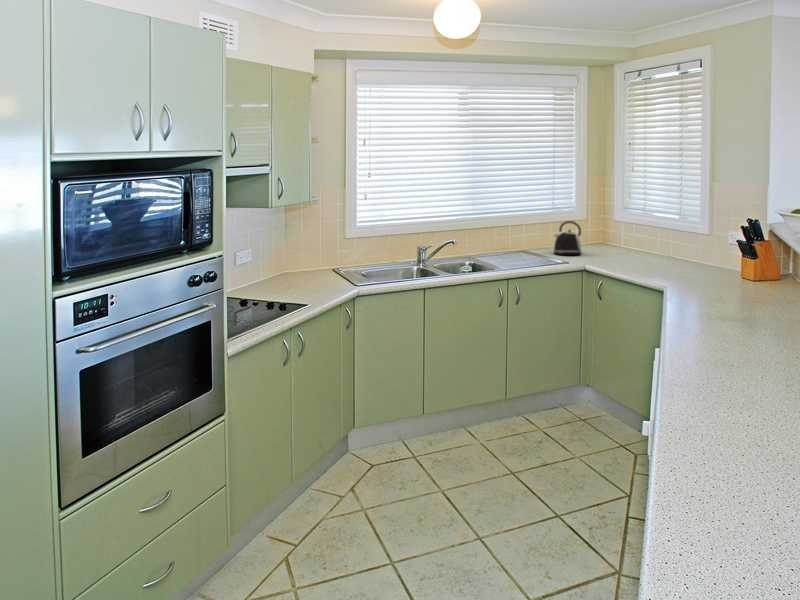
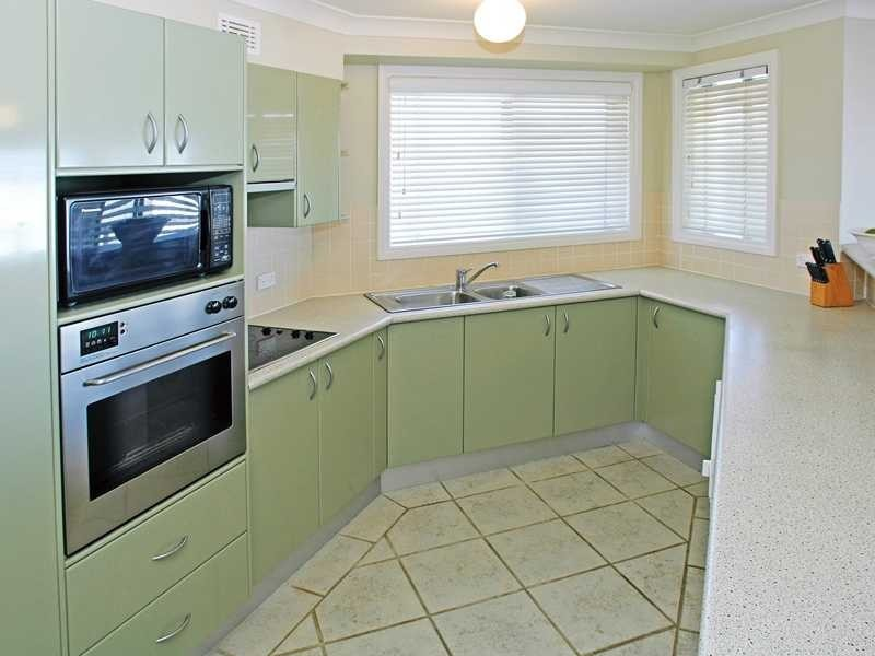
- kettle [553,220,583,255]
